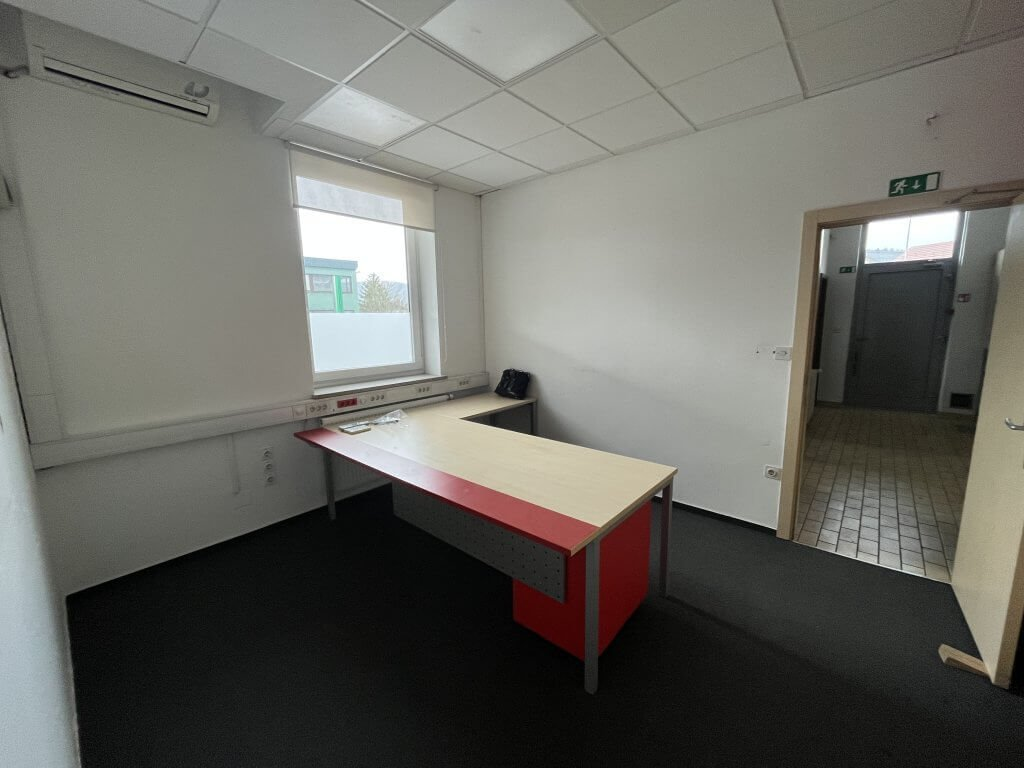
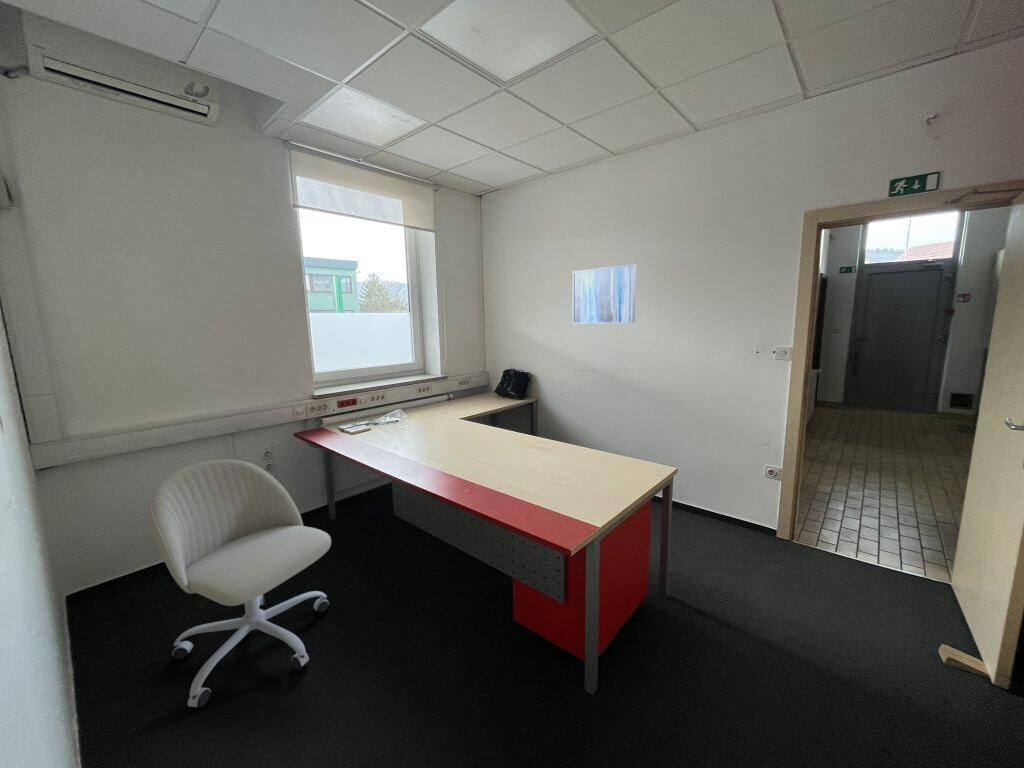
+ office chair [147,459,332,708]
+ wall art [572,263,637,325]
